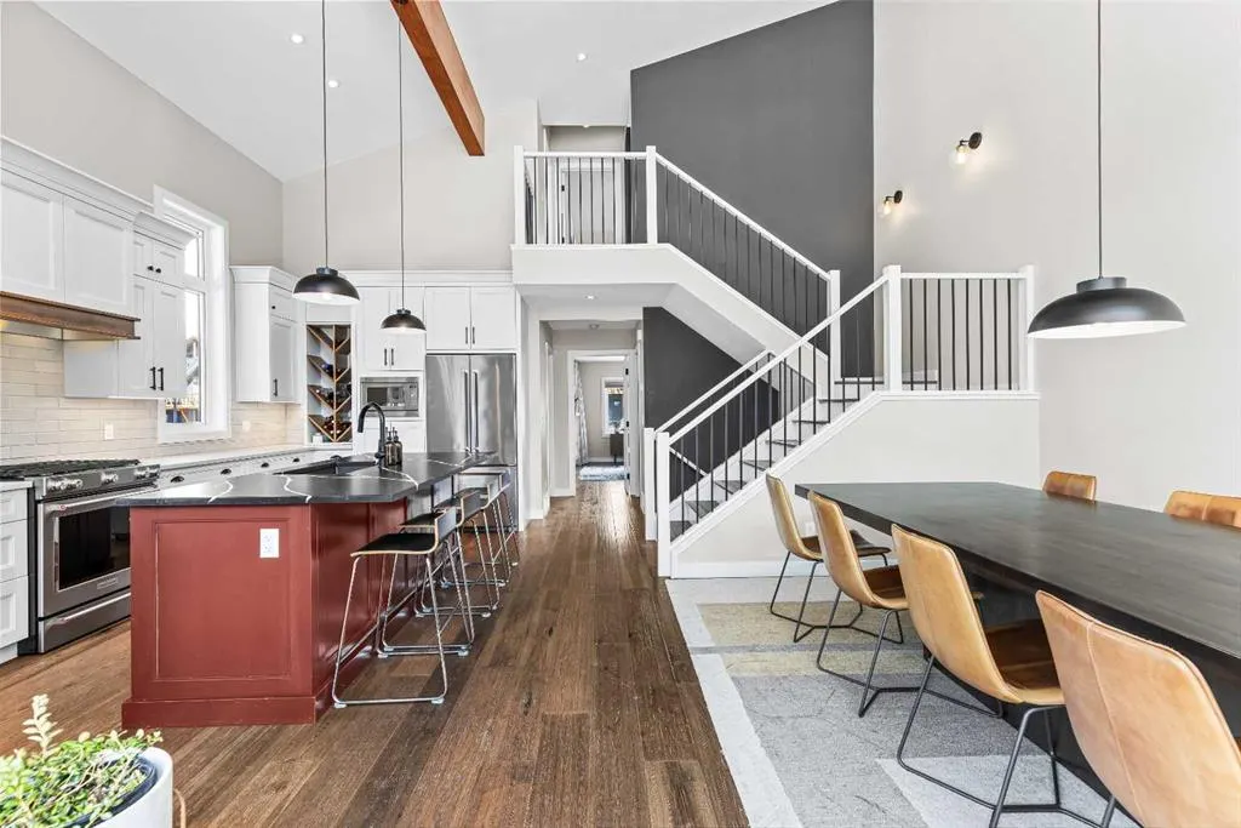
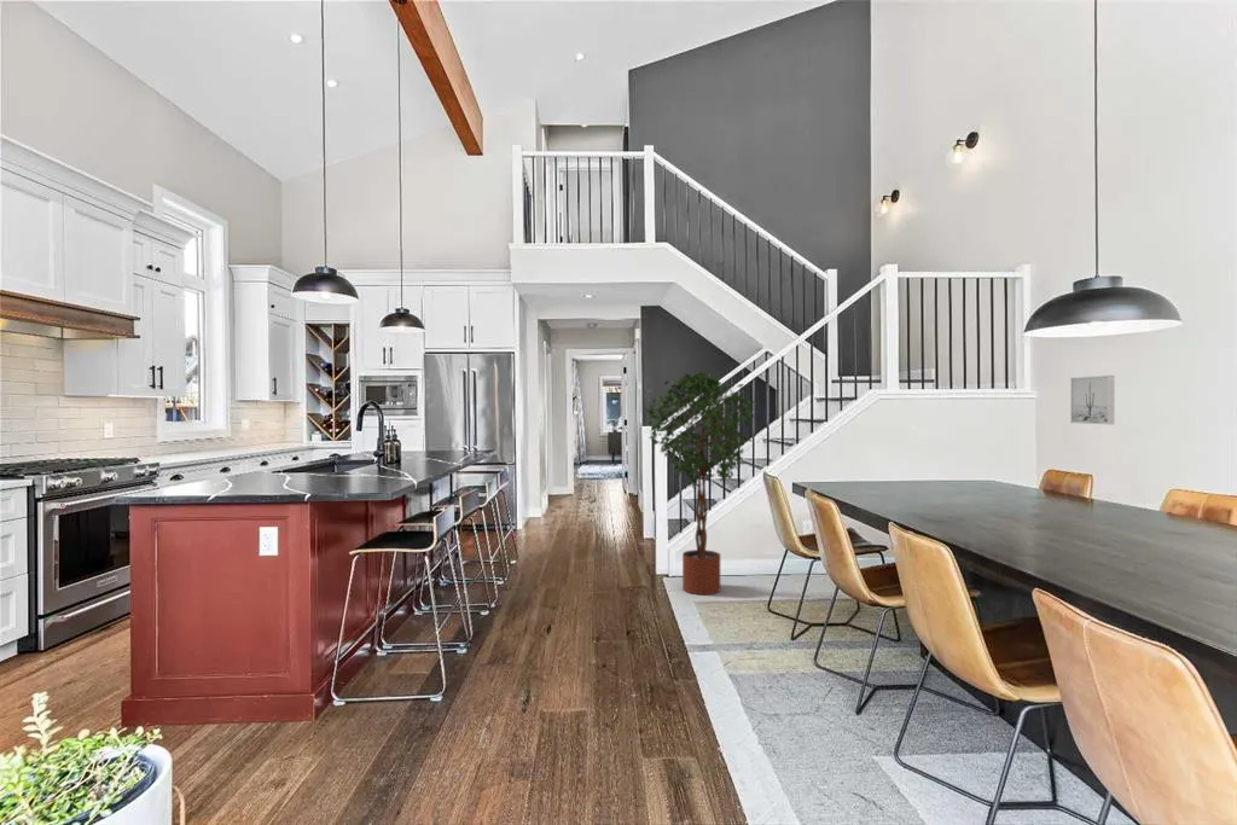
+ potted tree [644,370,757,595]
+ wall art [1069,374,1116,425]
